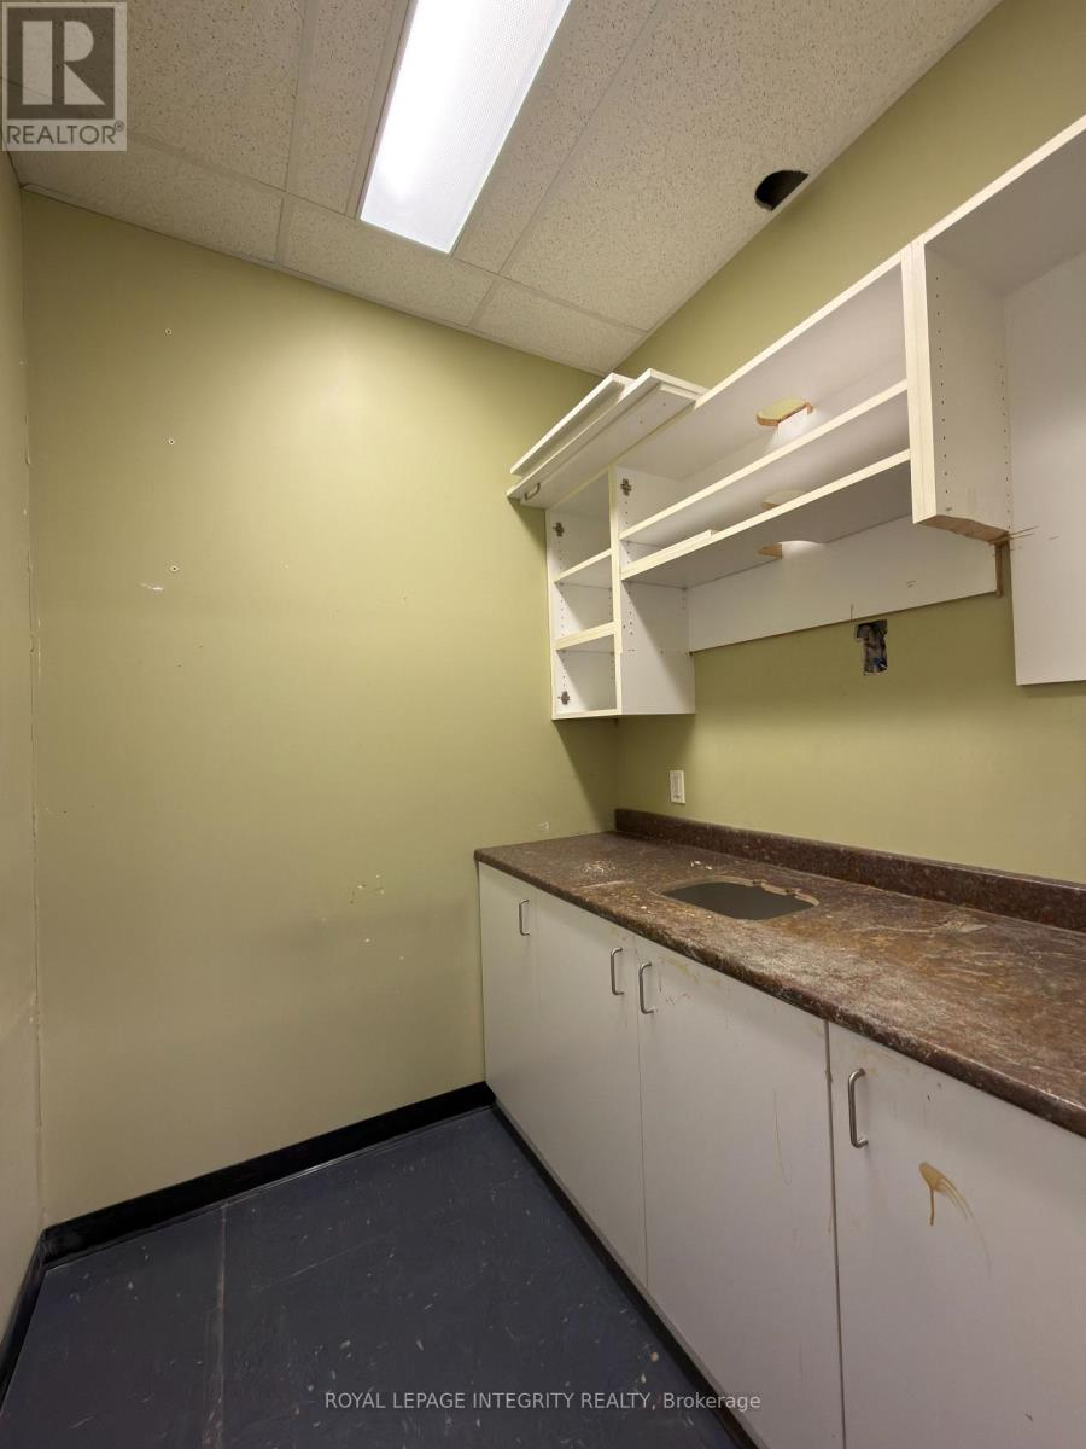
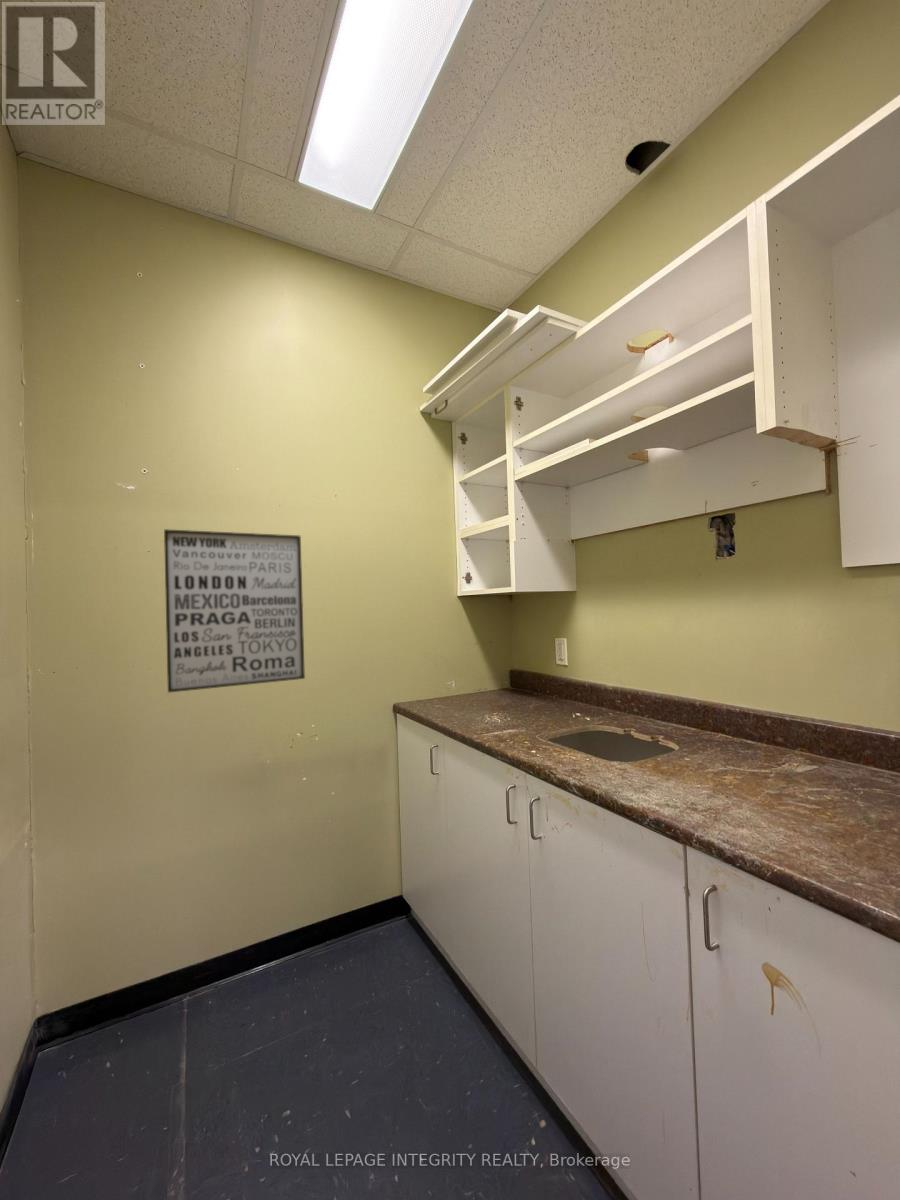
+ wall art [163,528,306,694]
